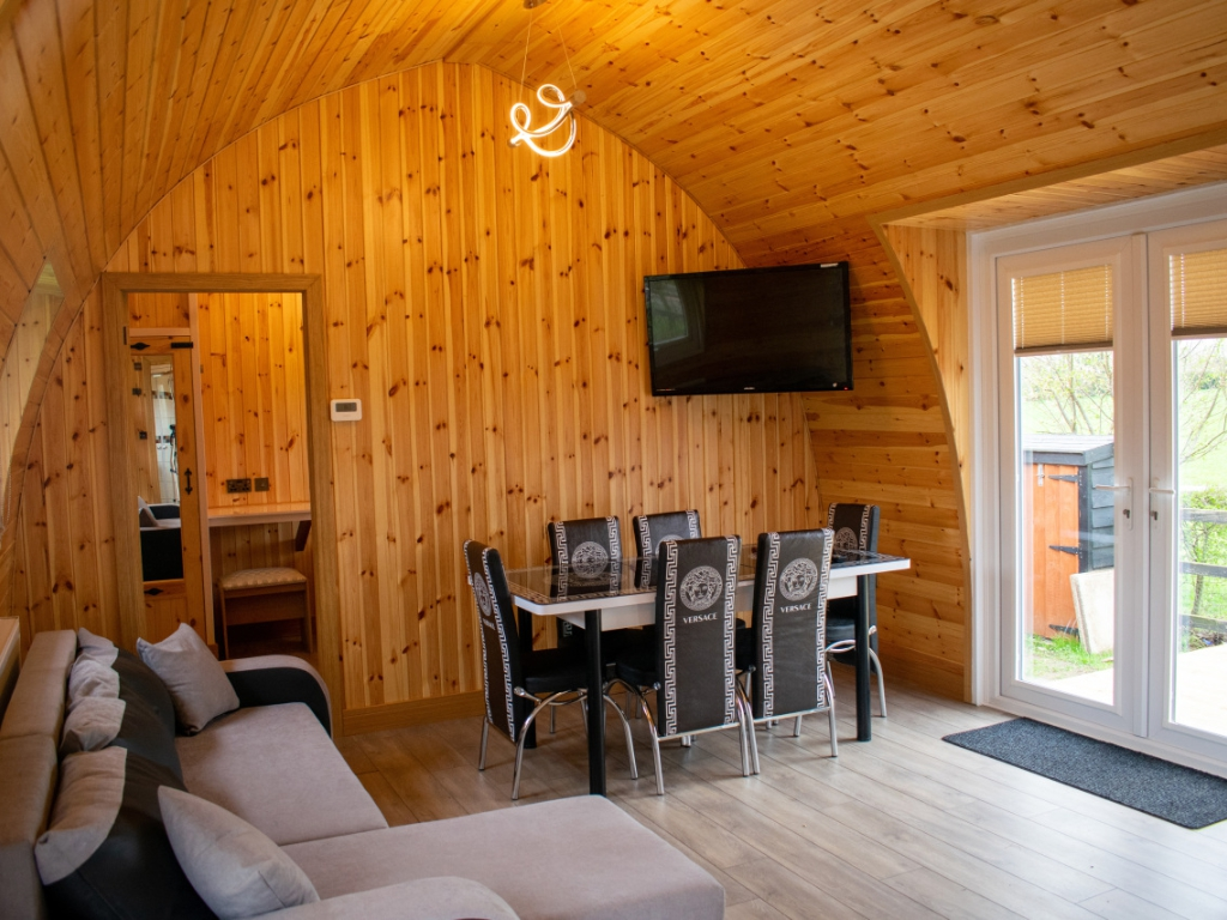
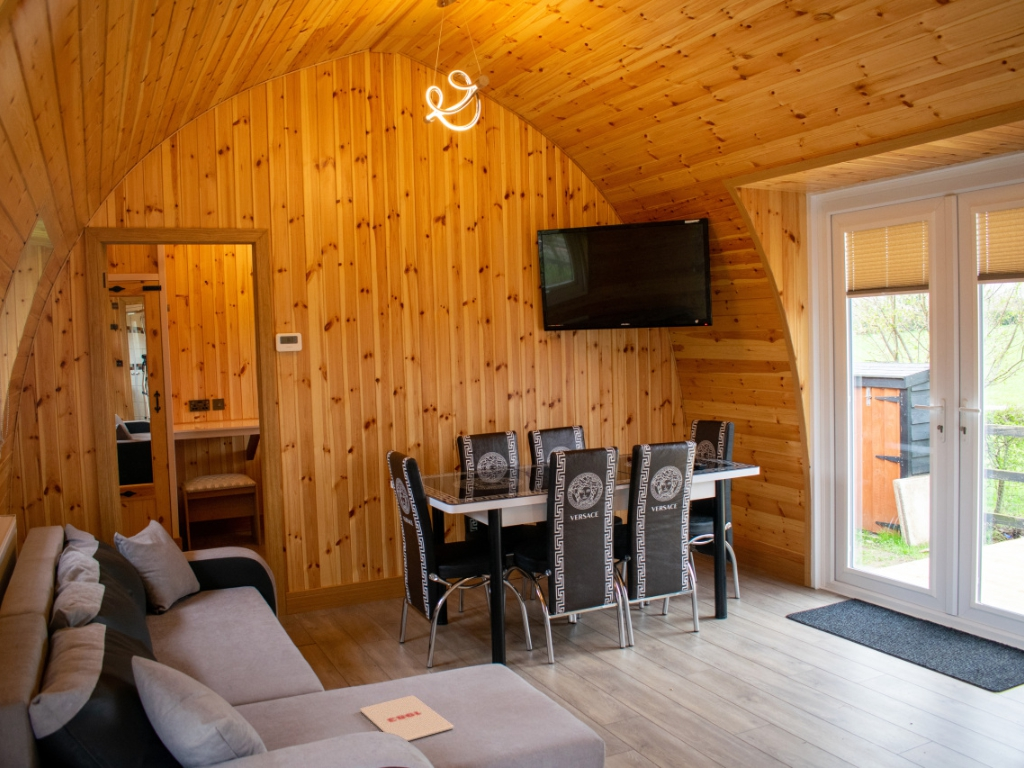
+ magazine [359,694,455,742]
